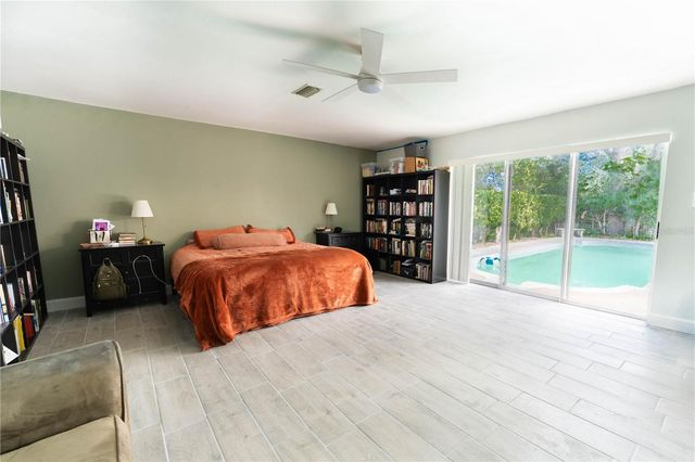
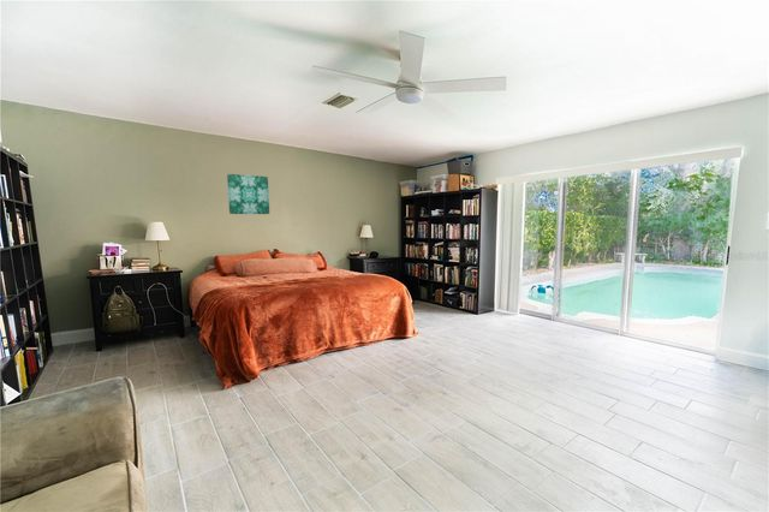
+ wall art [226,173,270,215]
